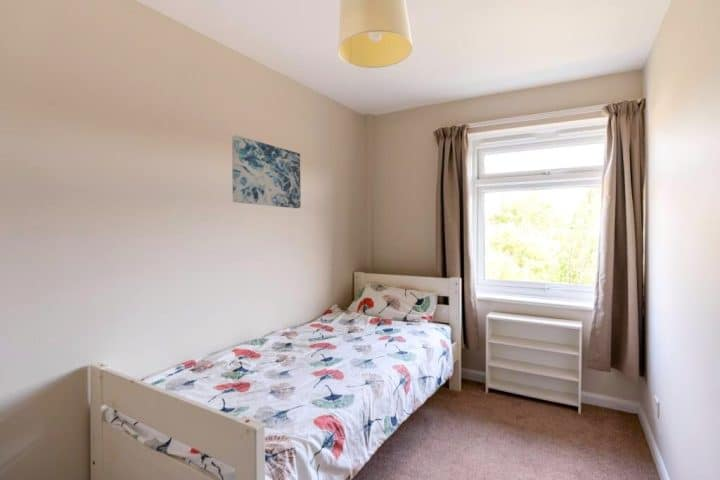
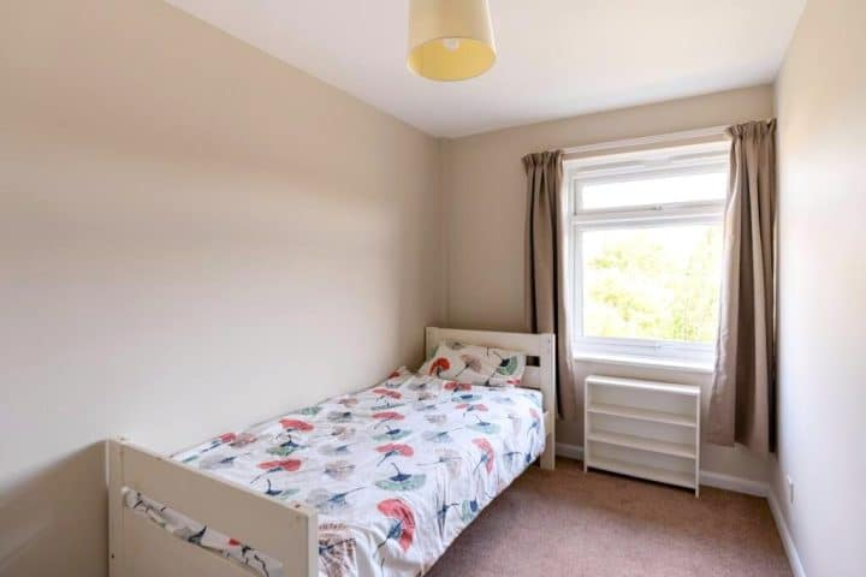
- wall art [231,134,302,209]
